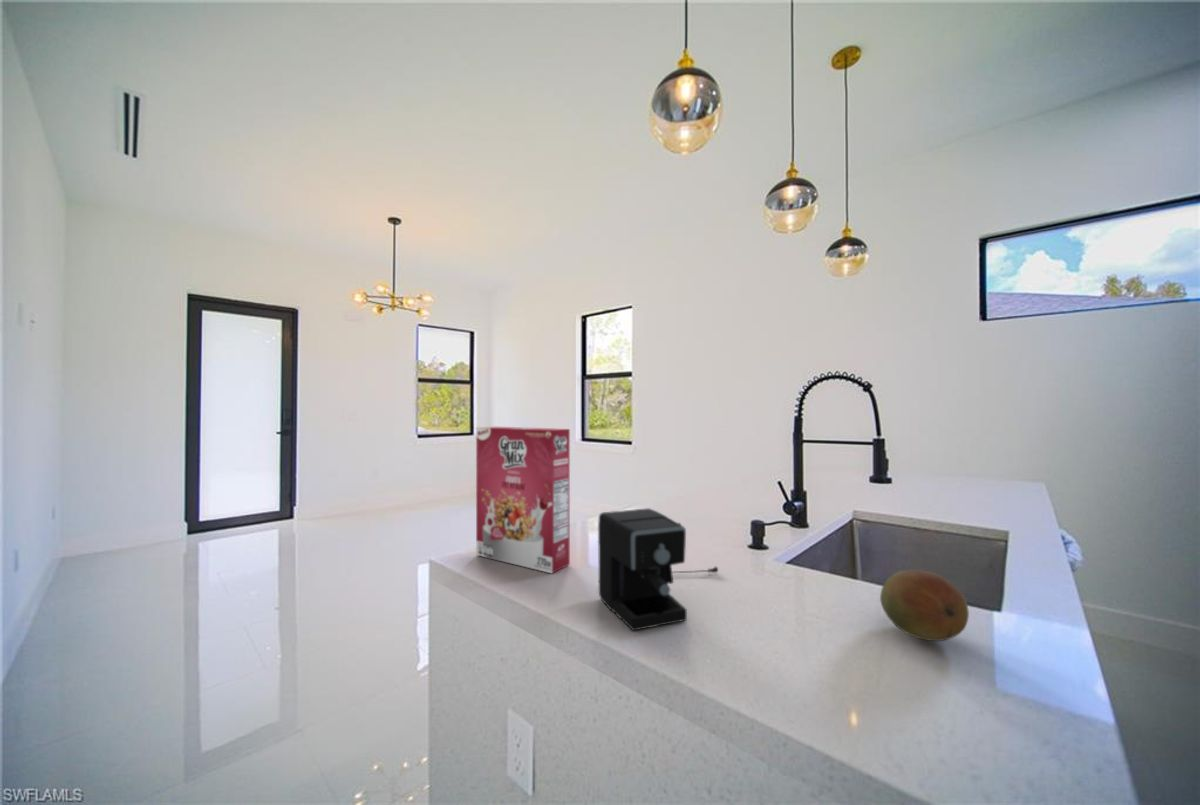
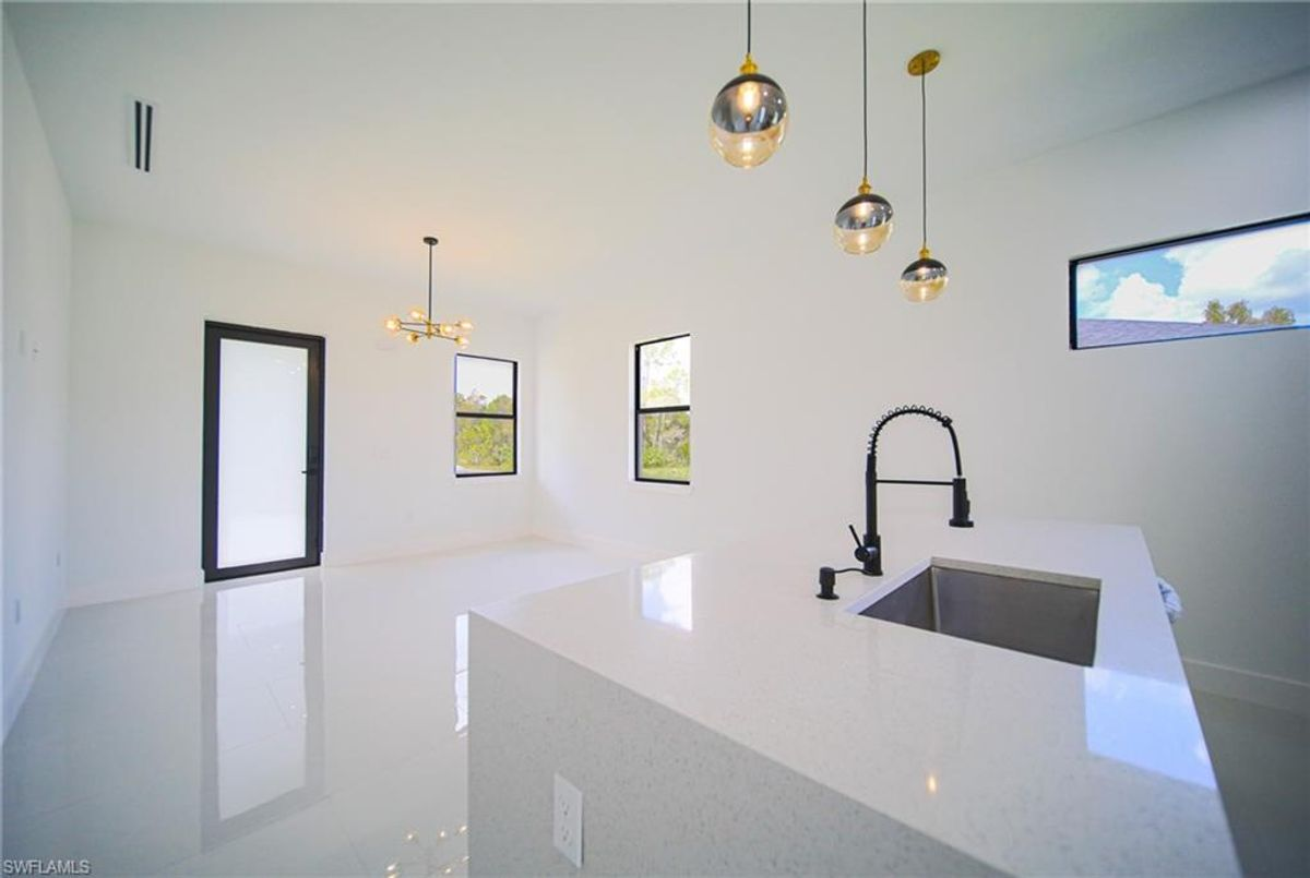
- fruit [879,568,970,642]
- cereal box [475,426,571,574]
- coffee maker [597,507,719,631]
